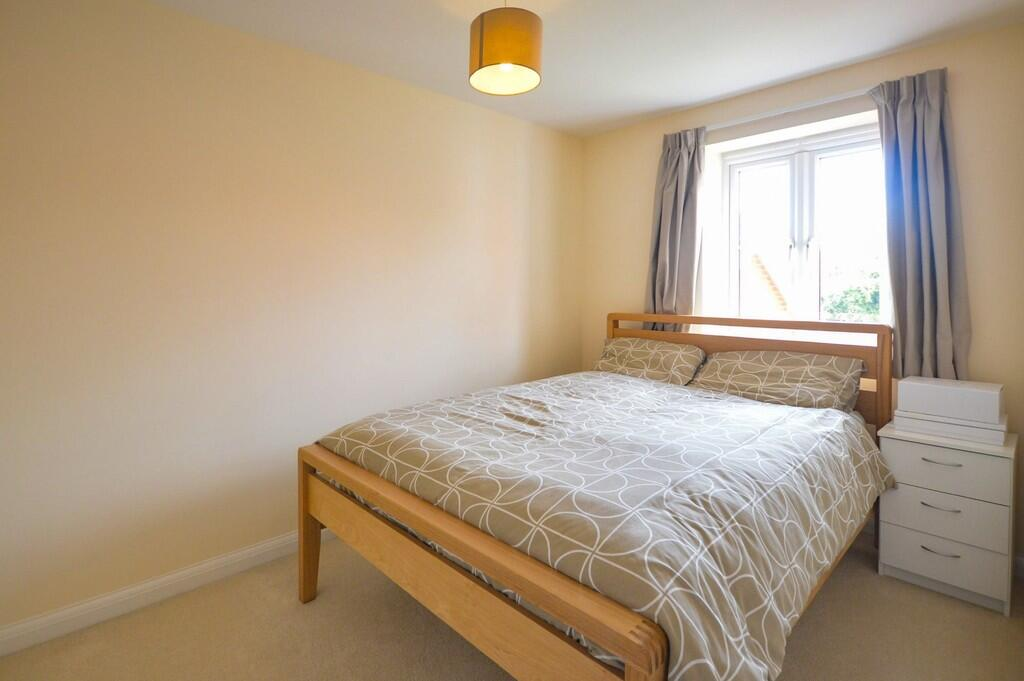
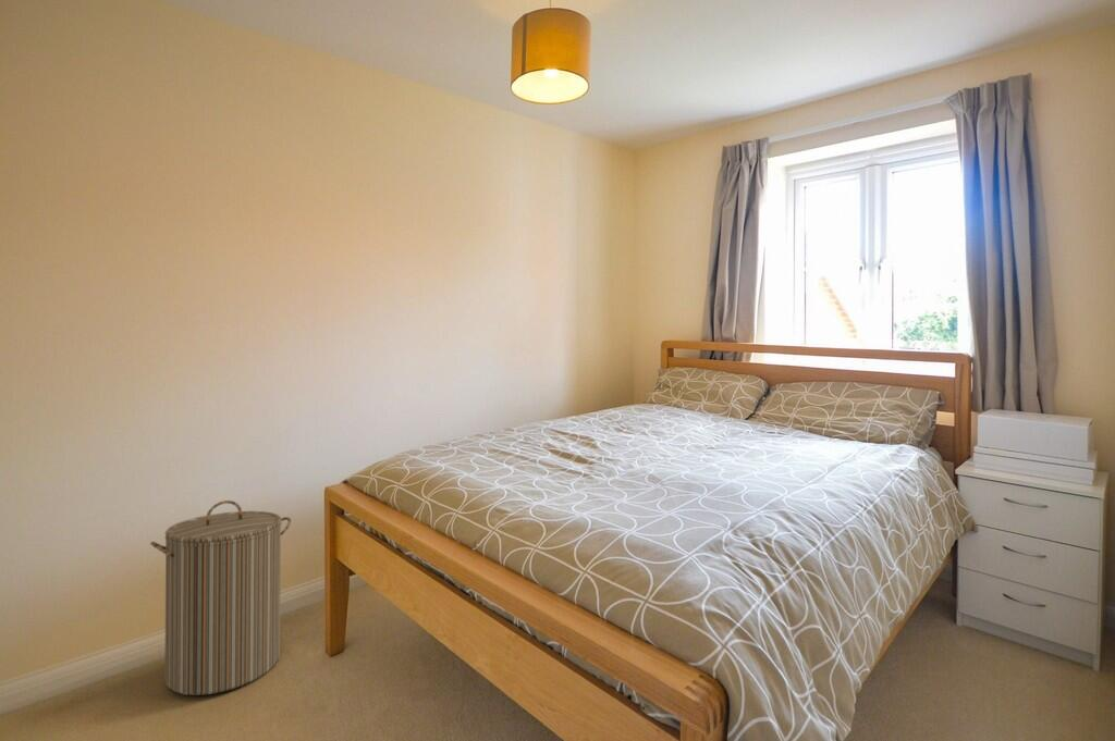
+ laundry hamper [149,499,292,696]
